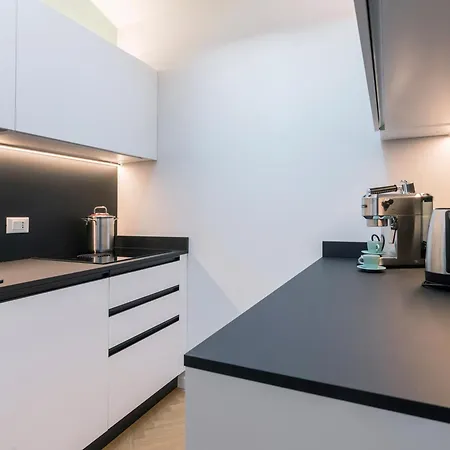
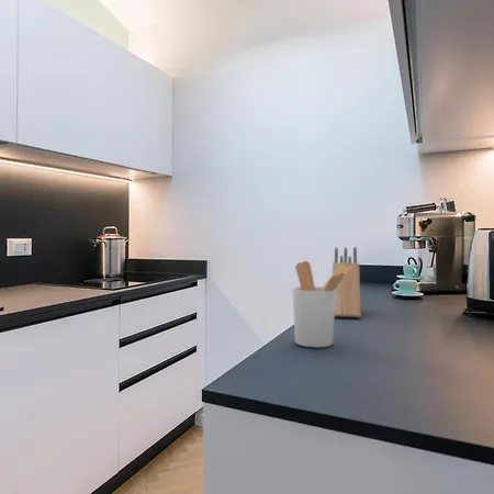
+ utensil holder [291,260,353,348]
+ knife block [332,246,361,318]
